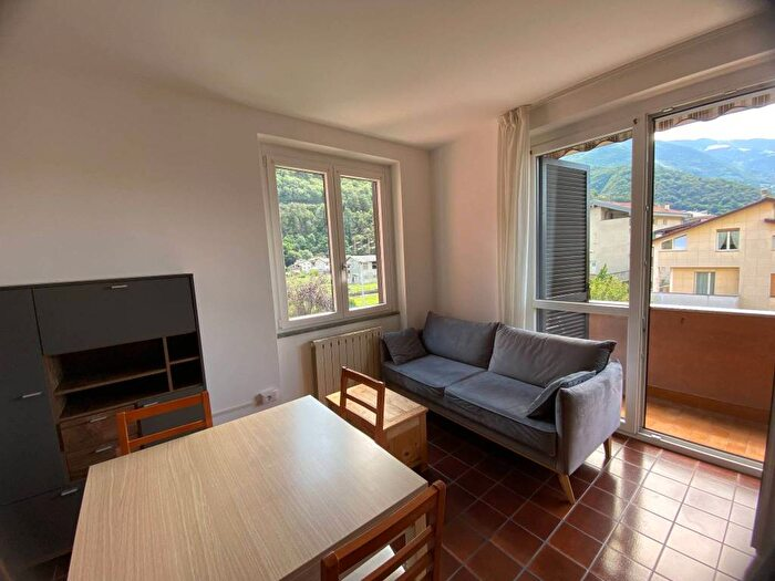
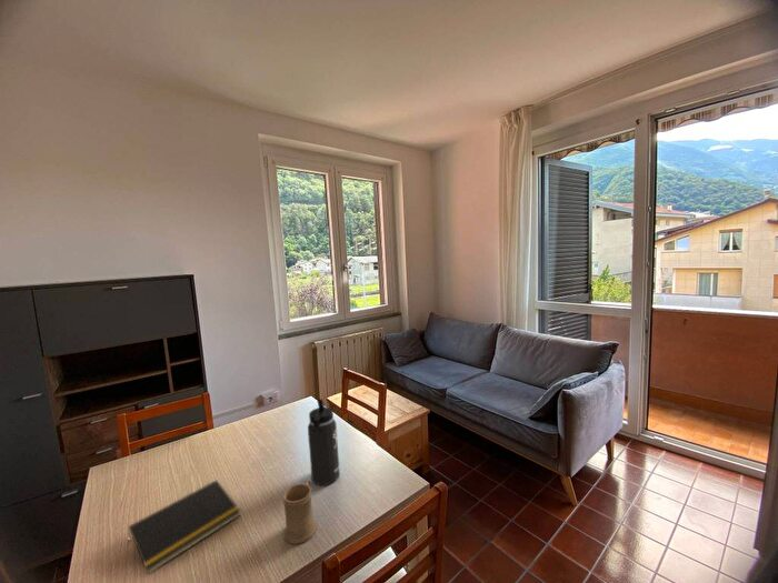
+ mug [282,479,318,545]
+ thermos bottle [307,399,341,486]
+ notepad [127,479,242,575]
